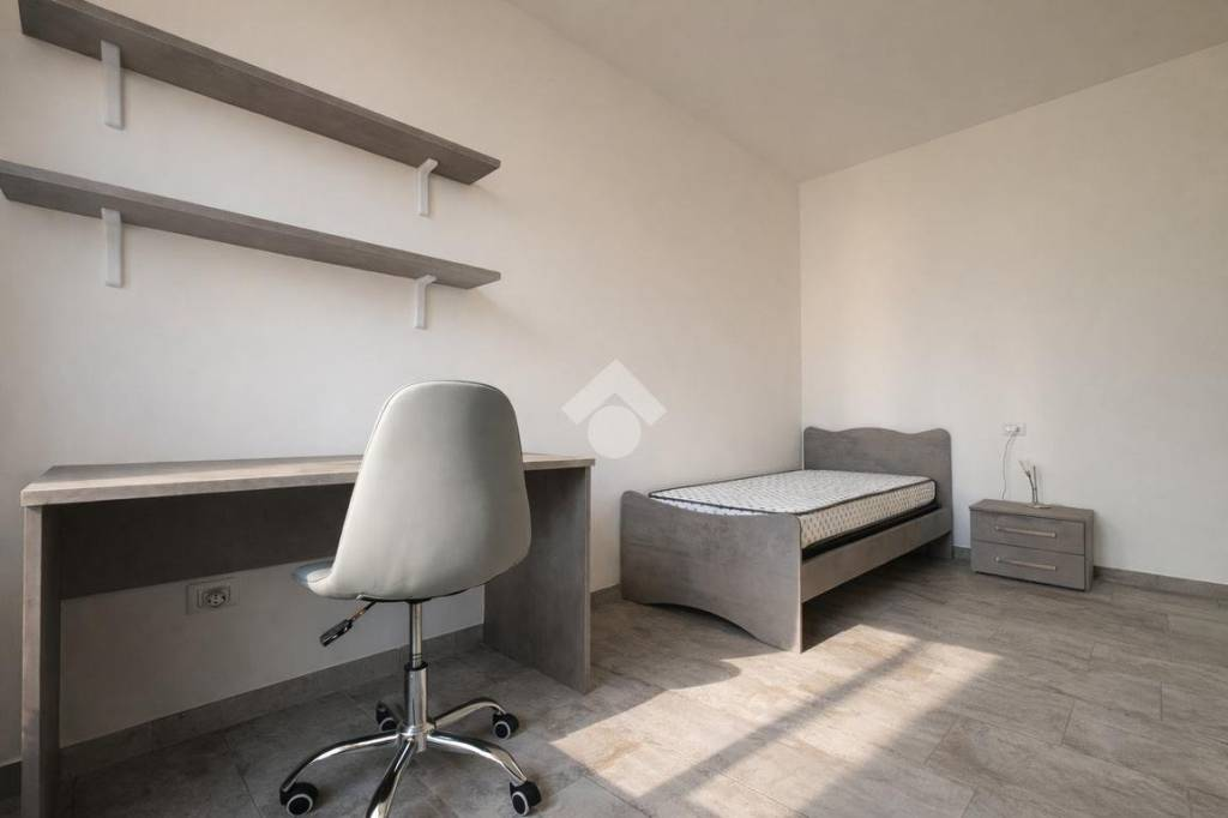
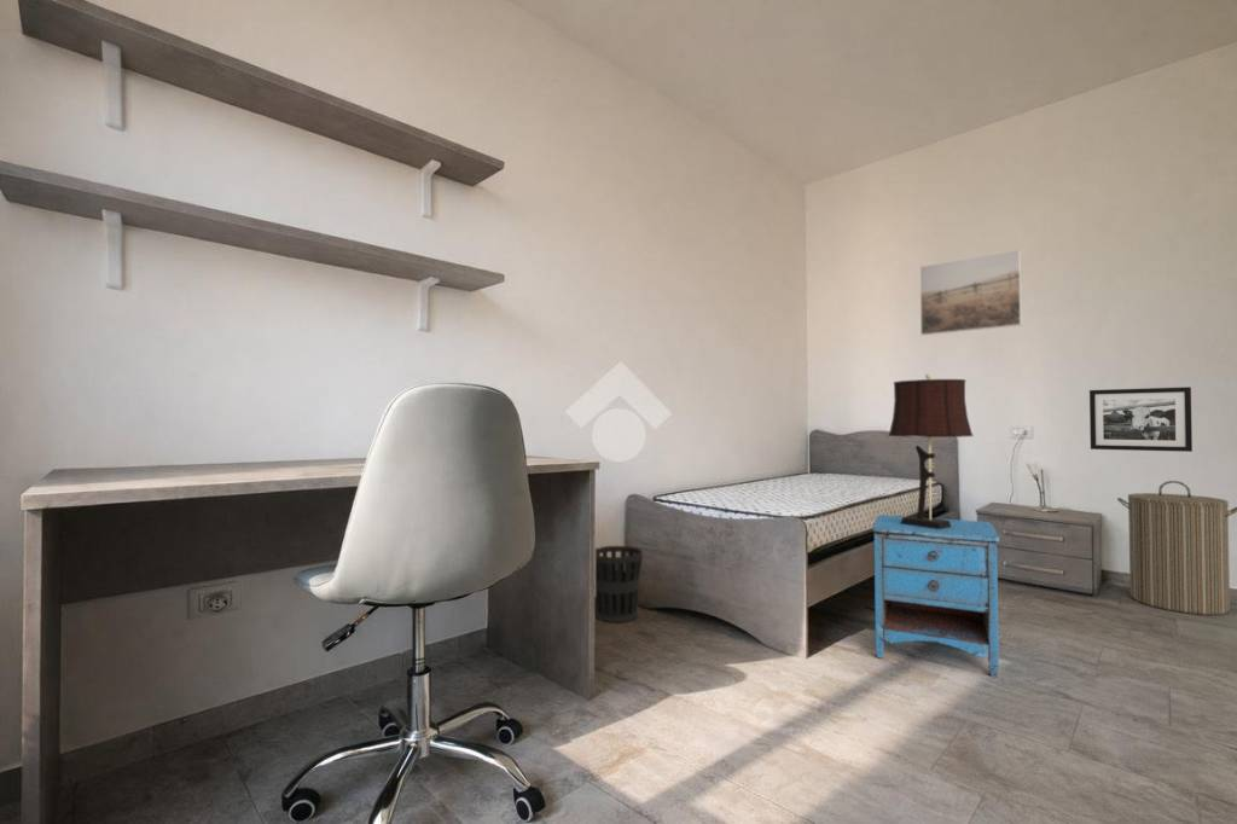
+ table lamp [887,372,975,529]
+ picture frame [1088,385,1194,453]
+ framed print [919,248,1023,337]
+ nightstand [871,513,1000,679]
+ wastebasket [594,545,644,623]
+ laundry hamper [1116,480,1237,616]
